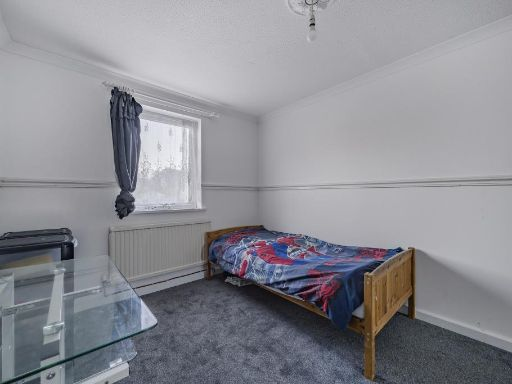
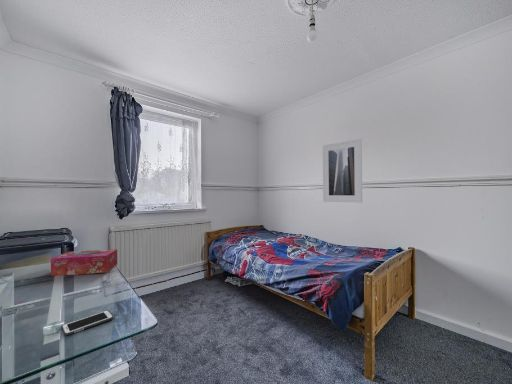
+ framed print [322,138,363,204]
+ tissue box [50,248,118,276]
+ cell phone [60,309,114,337]
